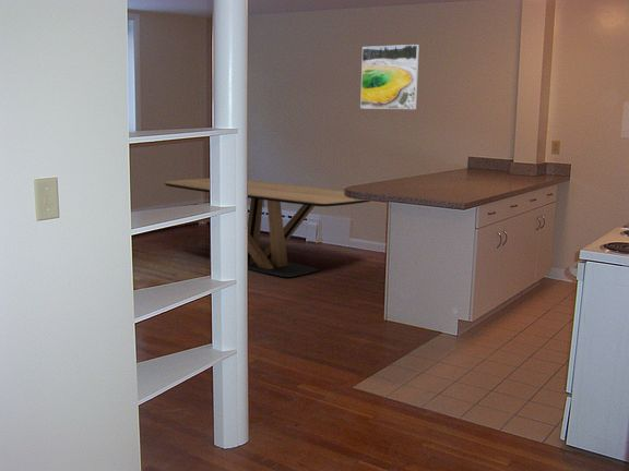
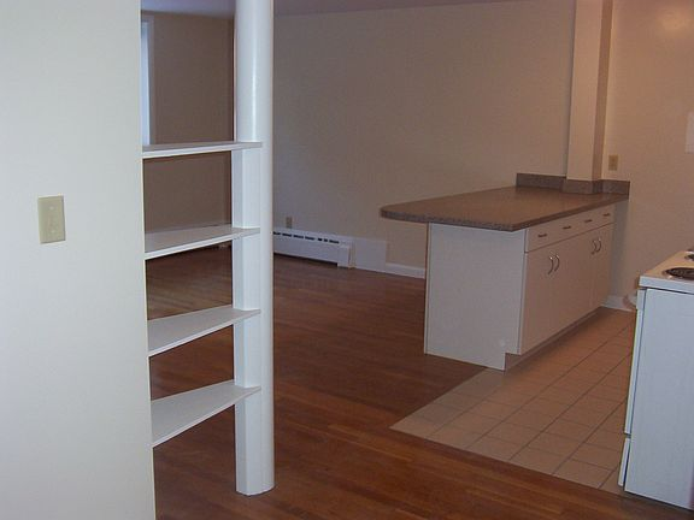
- dining table [164,178,371,278]
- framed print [359,44,420,110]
